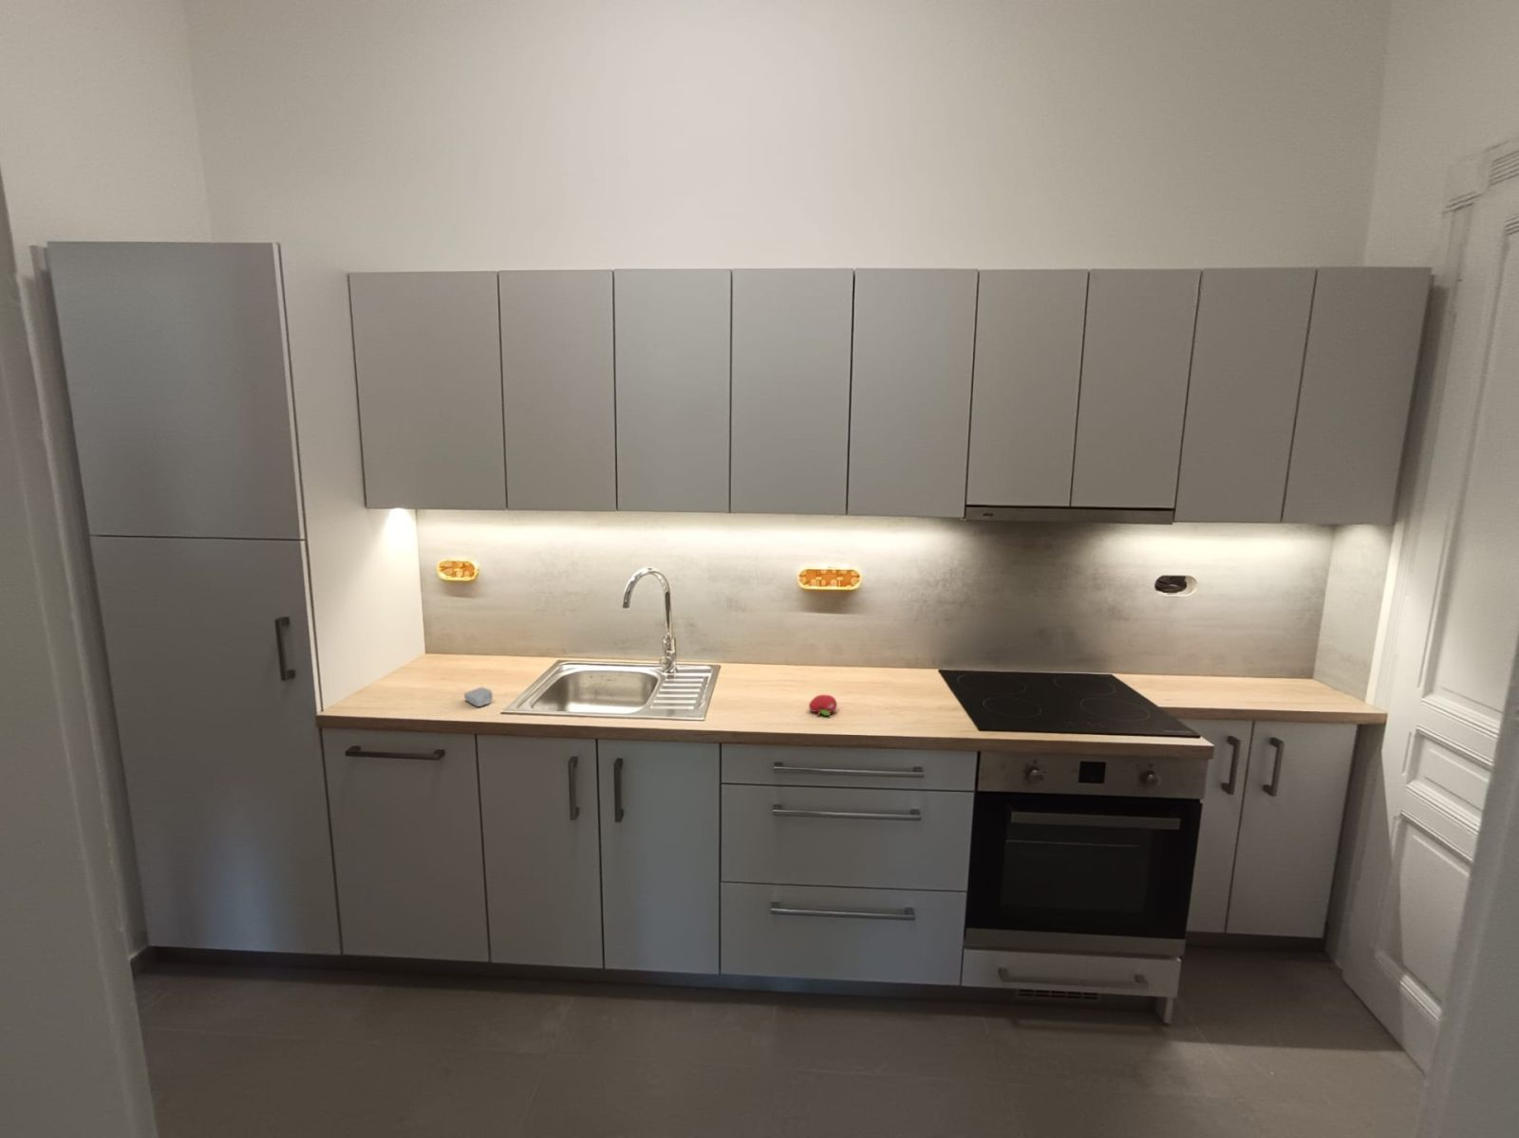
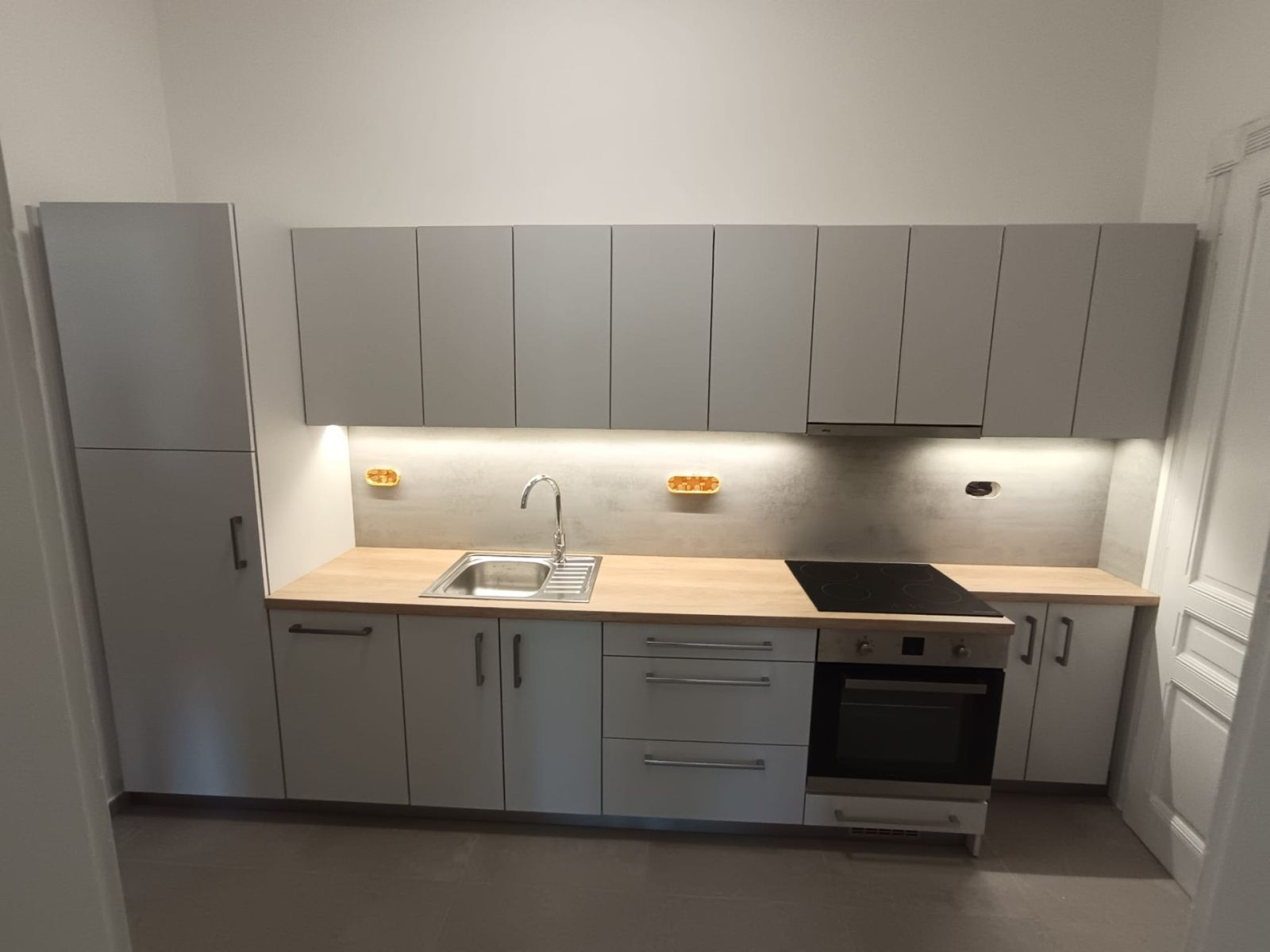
- soap bar [463,686,494,708]
- fruit [807,693,838,717]
